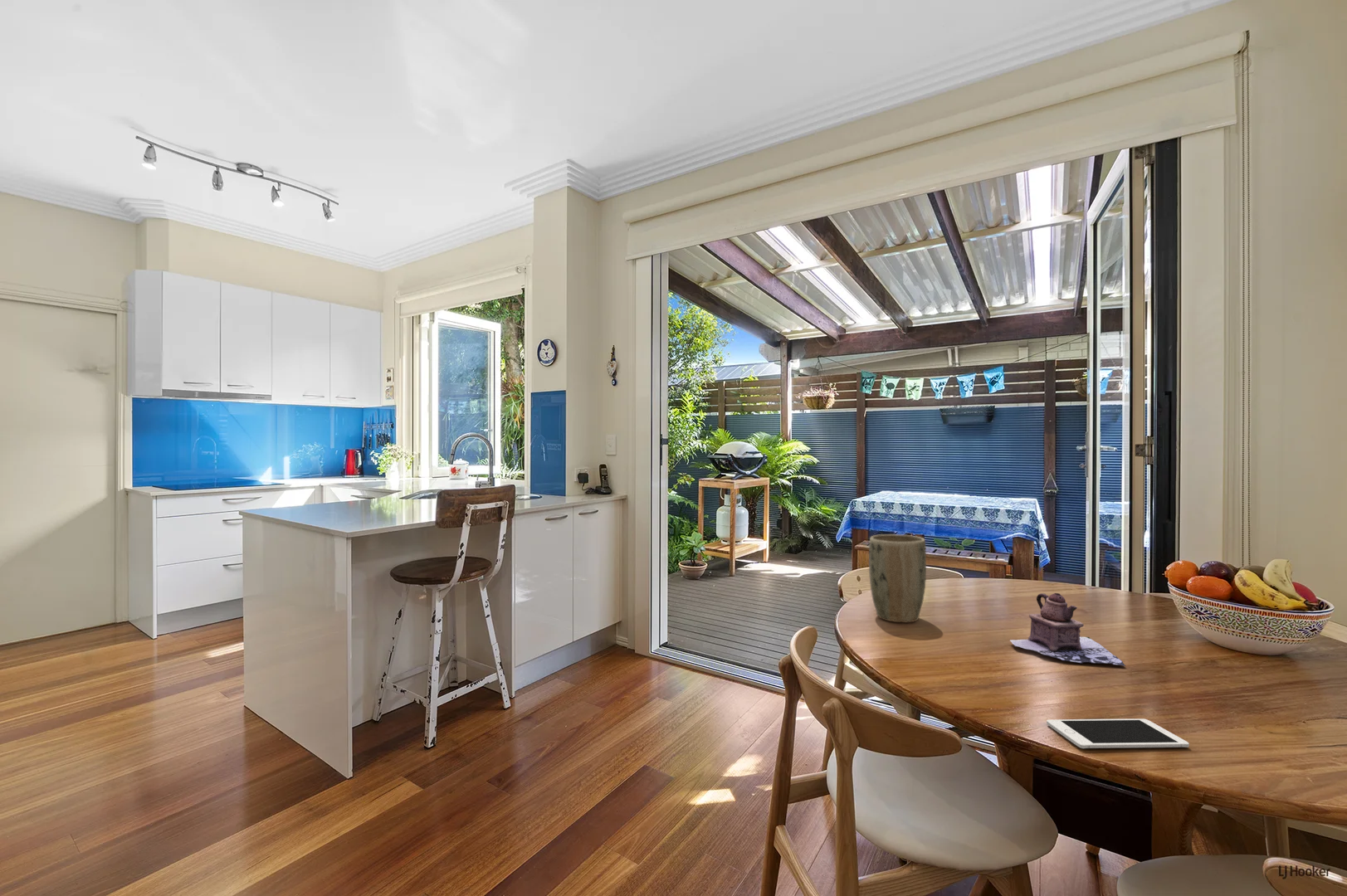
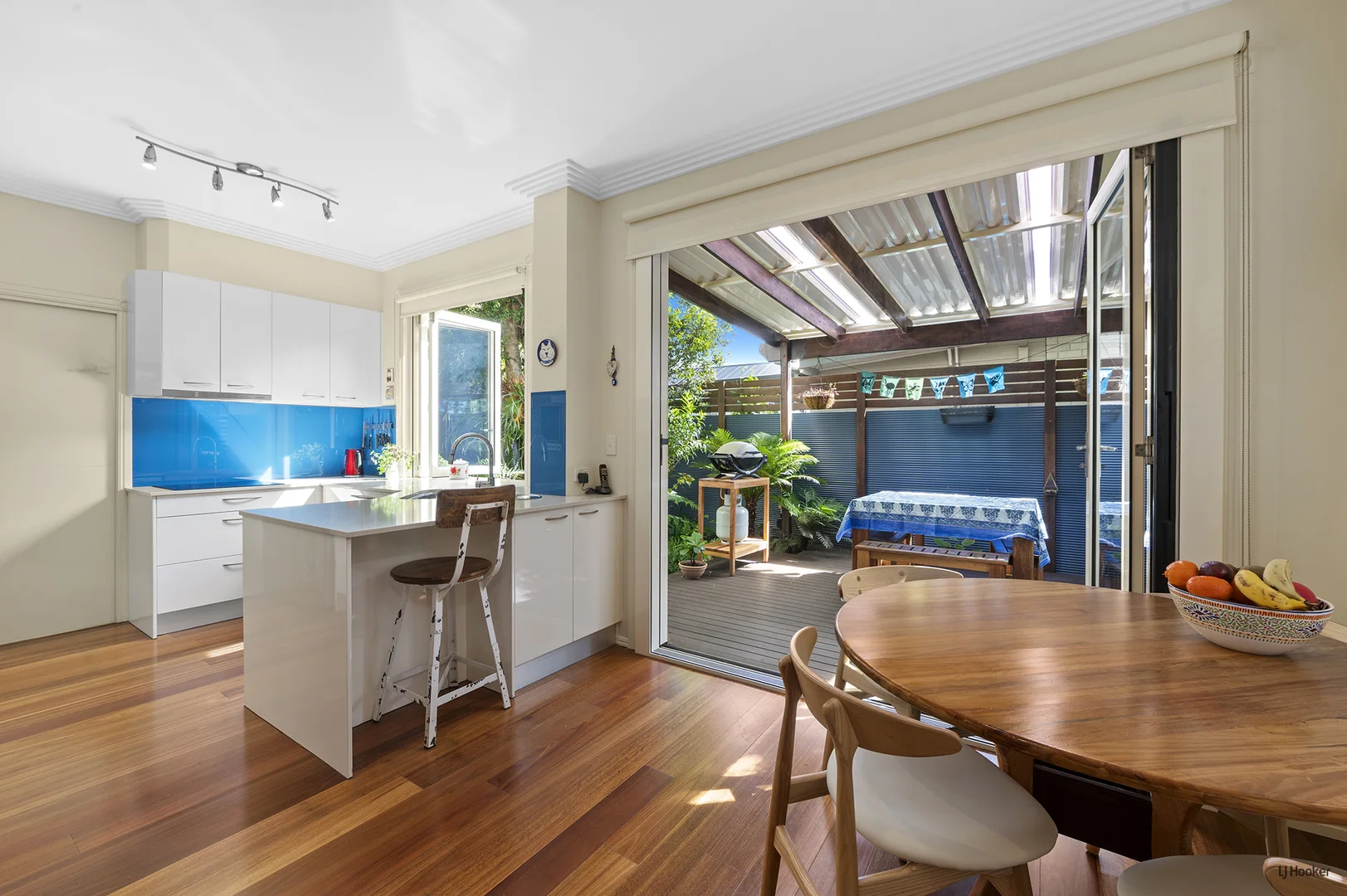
- cell phone [1046,718,1190,749]
- plant pot [868,533,927,623]
- teapot [1009,592,1126,667]
